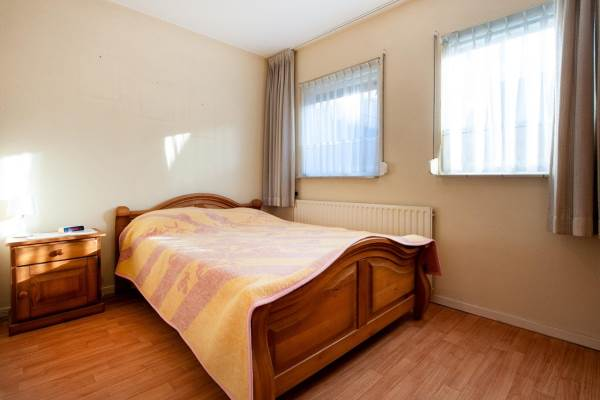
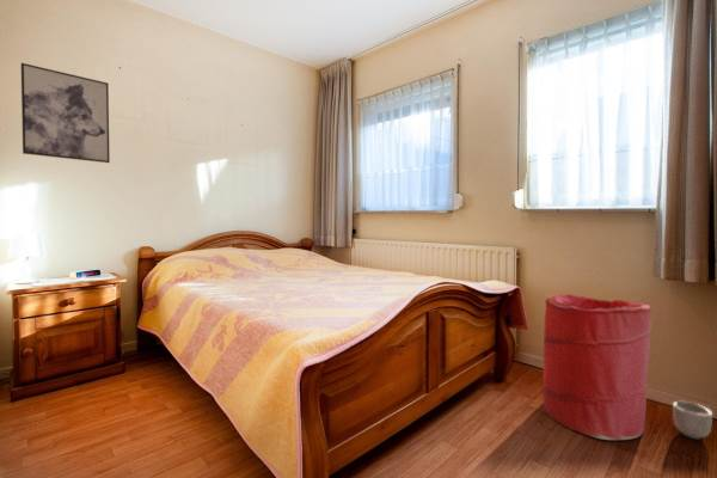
+ planter [672,400,713,441]
+ laundry hamper [543,293,652,441]
+ wall art [20,62,111,164]
